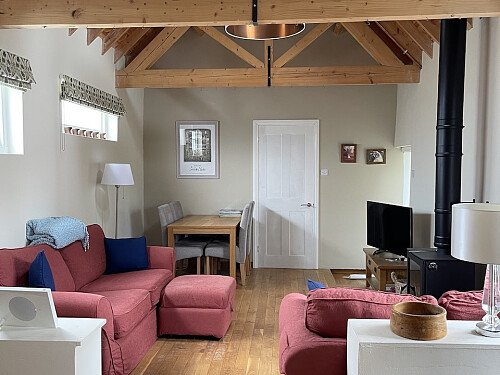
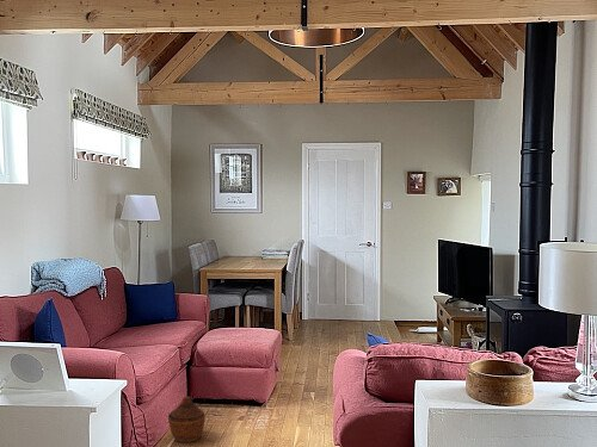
+ woven basket [167,396,207,443]
